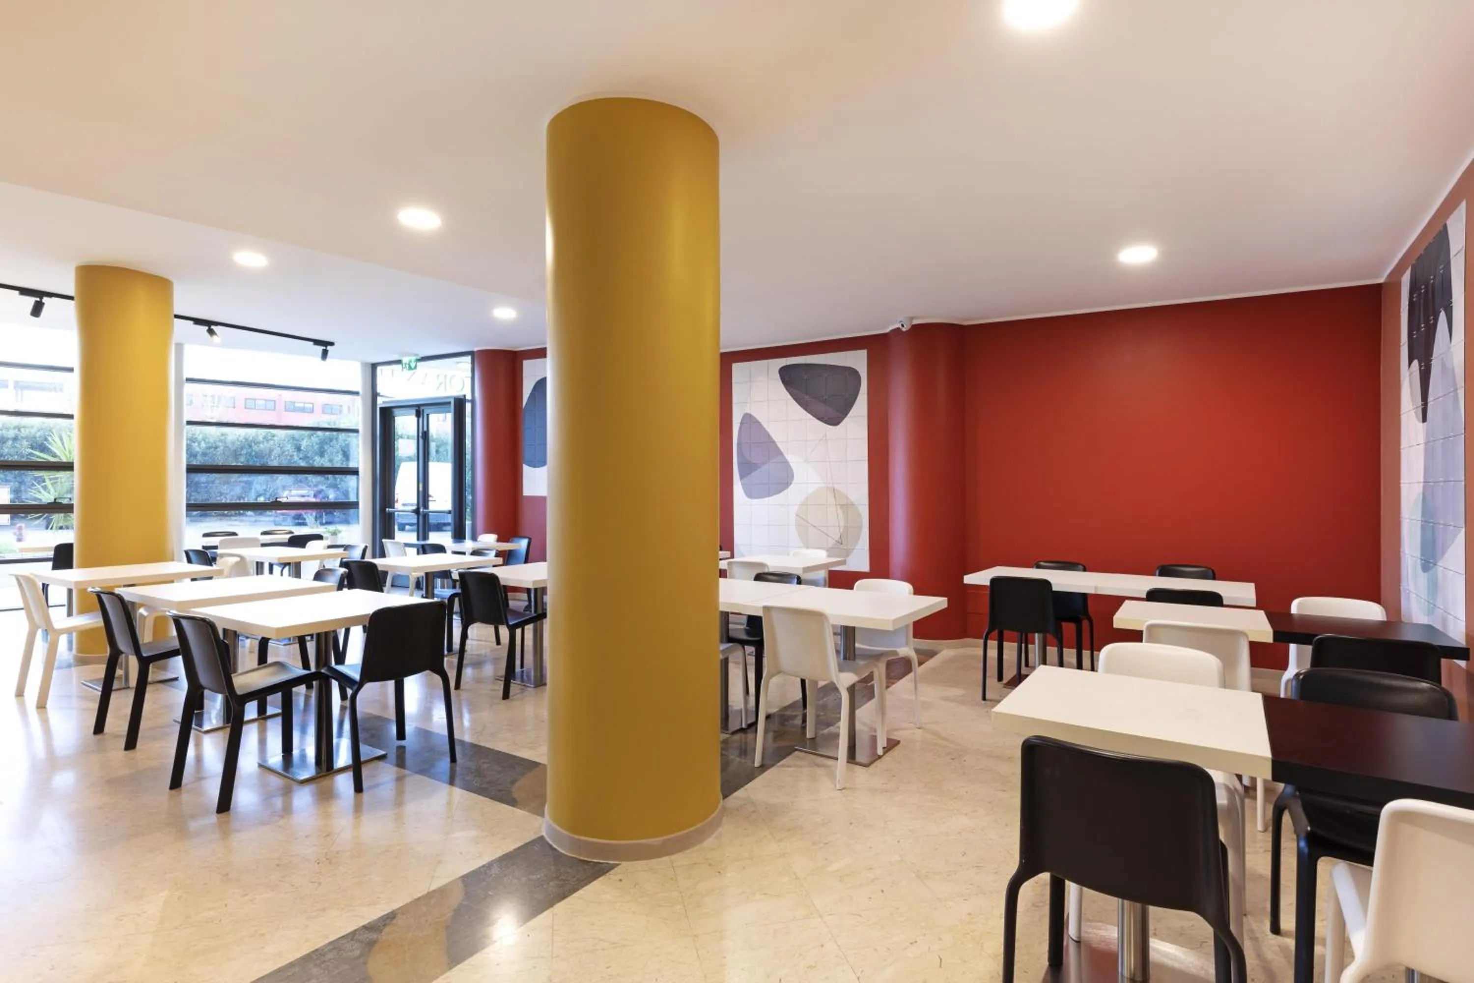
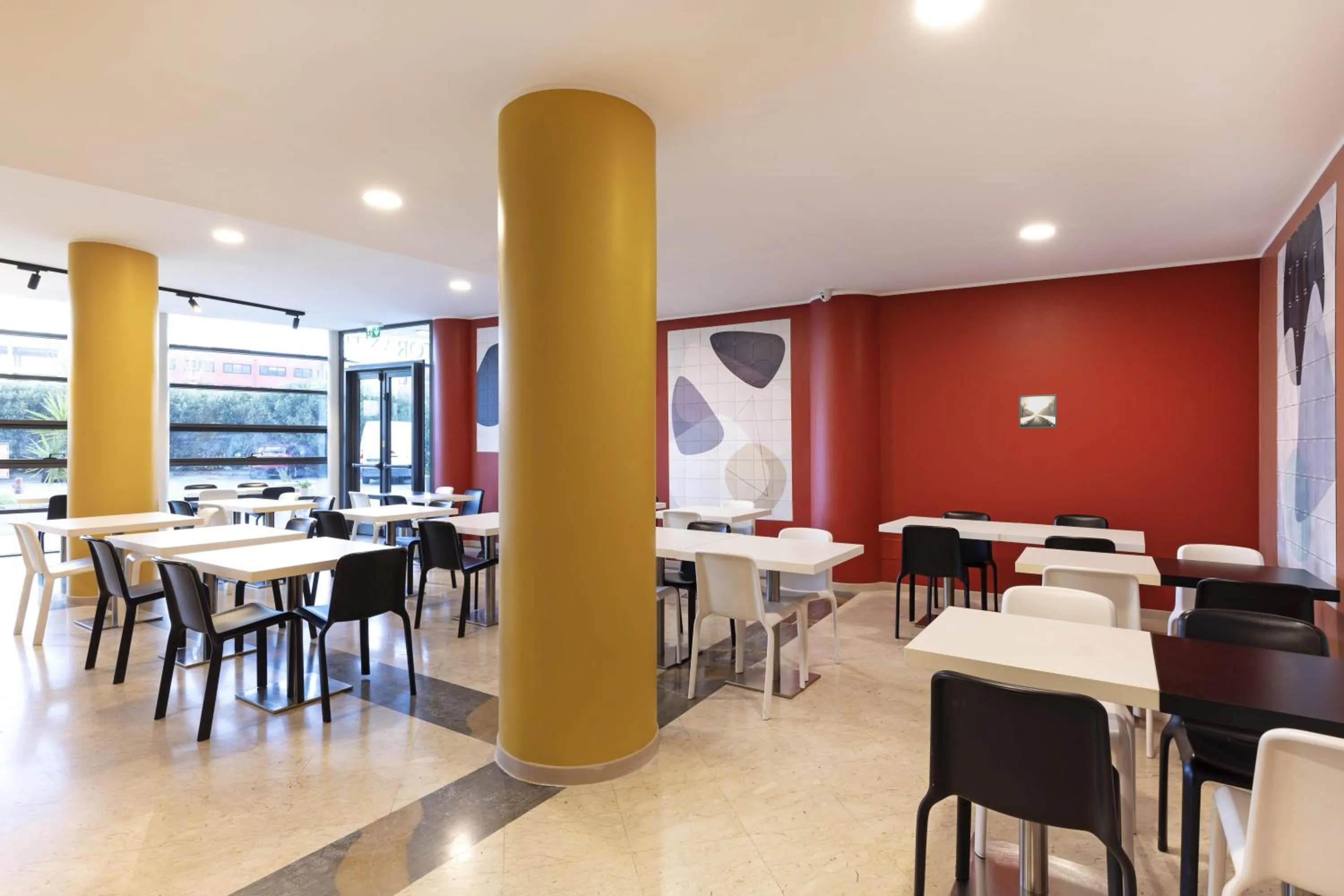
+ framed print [1018,393,1058,429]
